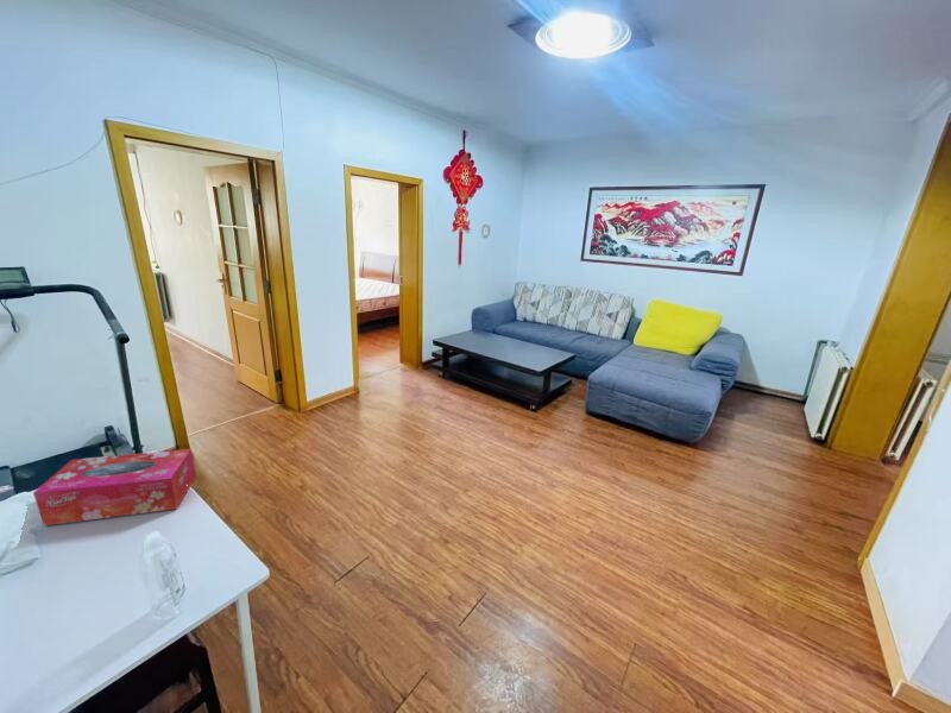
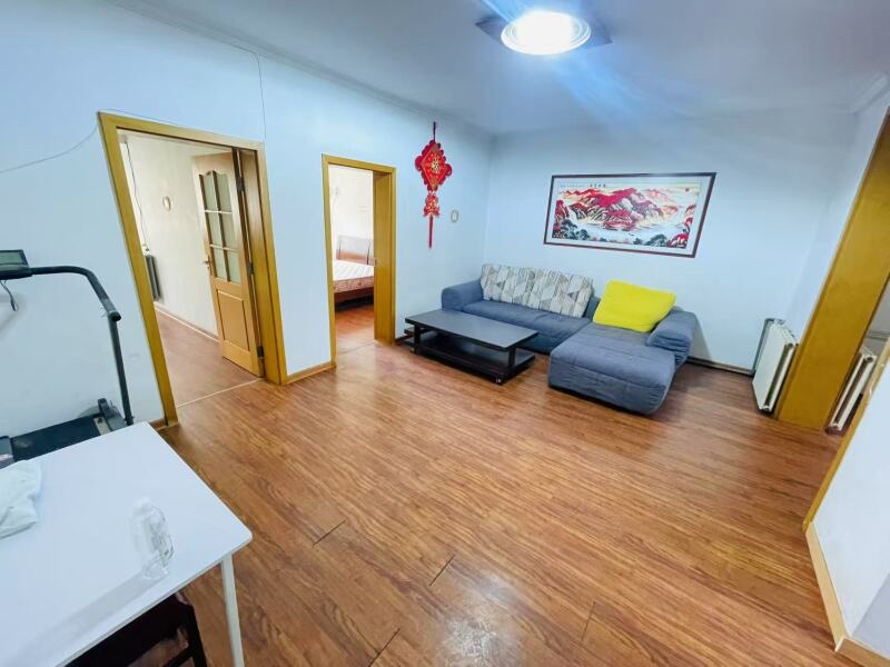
- tissue box [32,448,197,526]
